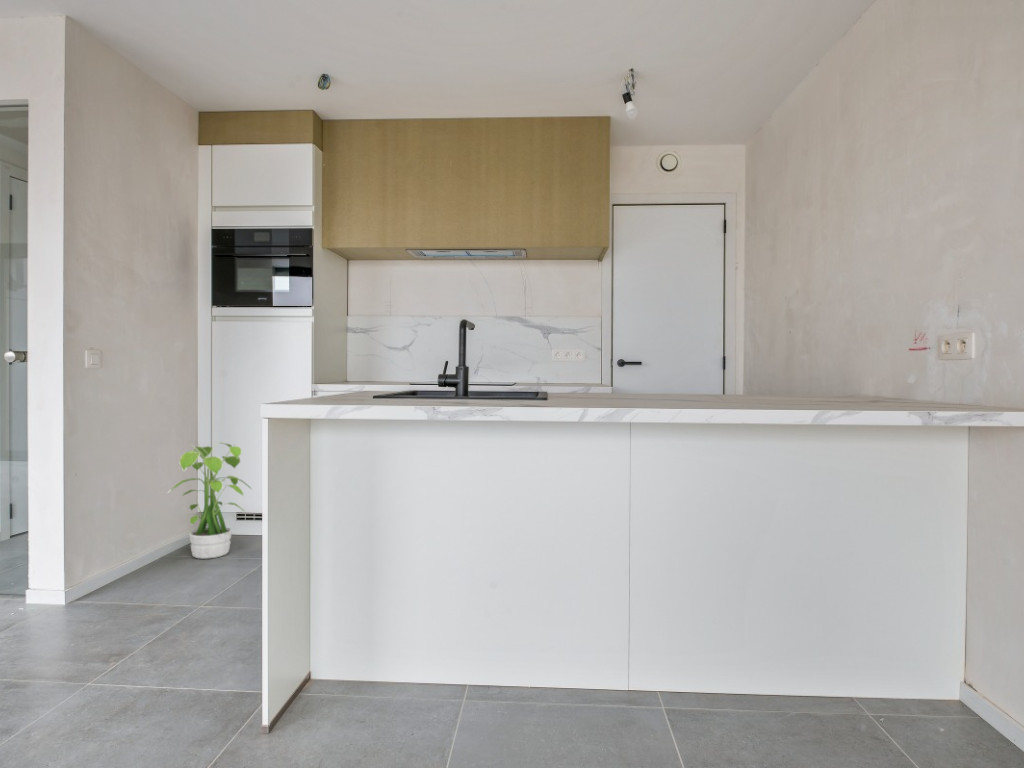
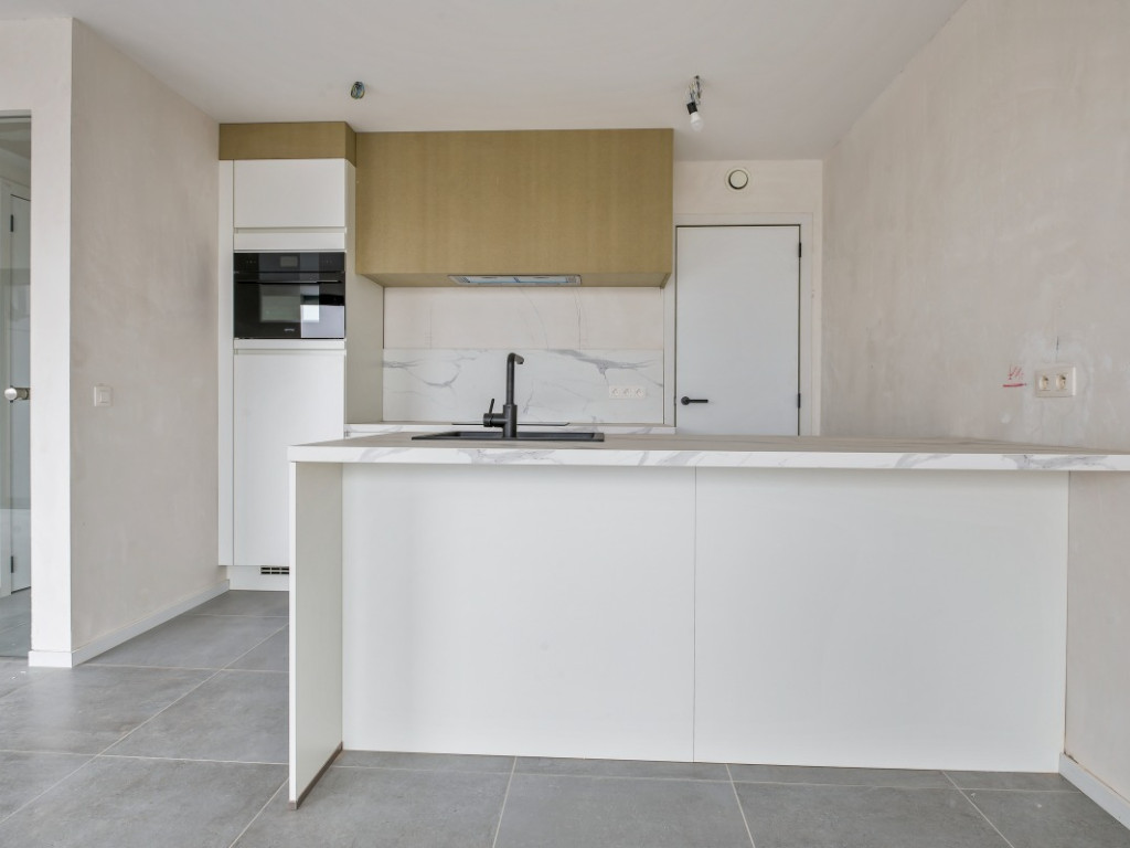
- potted plant [167,441,253,560]
